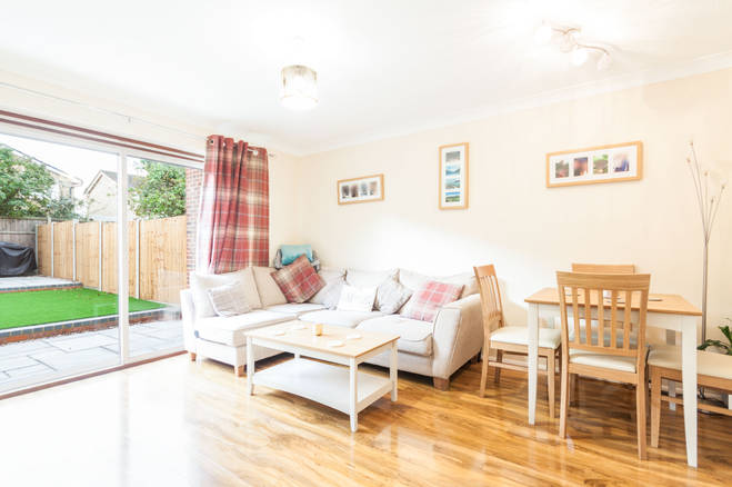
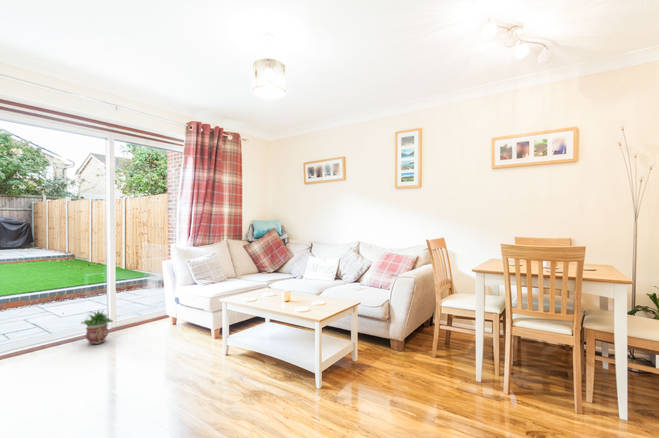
+ potted plant [80,308,114,345]
